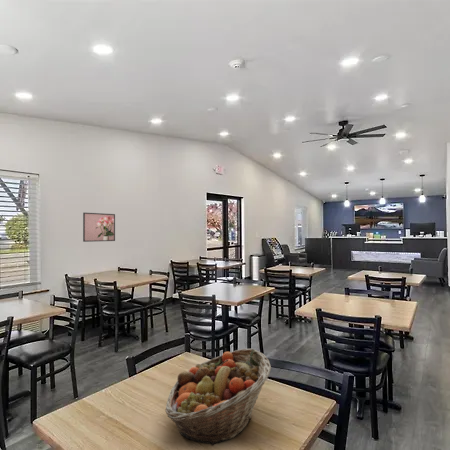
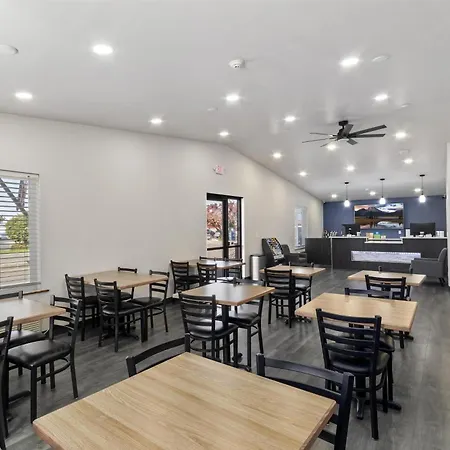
- fruit basket [164,348,273,447]
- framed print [82,212,116,243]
